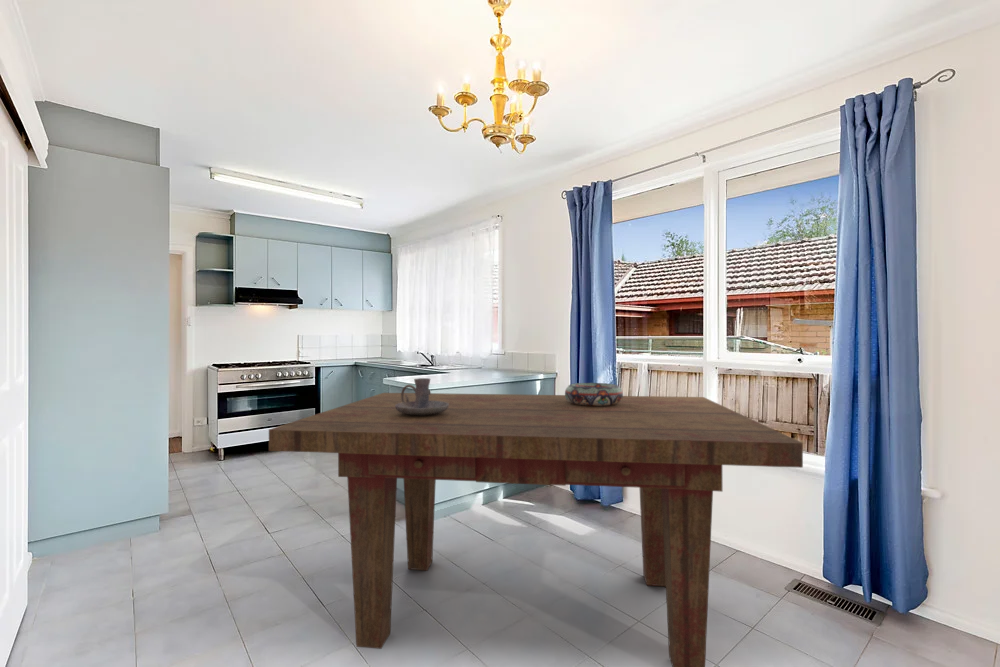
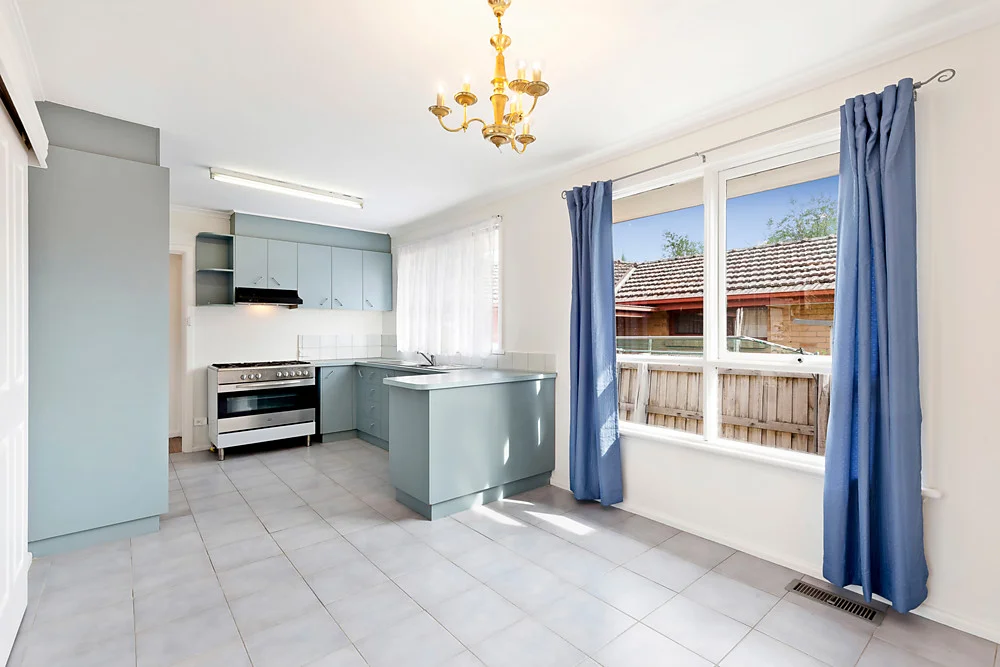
- decorative bowl [564,382,624,406]
- dining table [268,392,804,667]
- candle holder [395,377,449,415]
